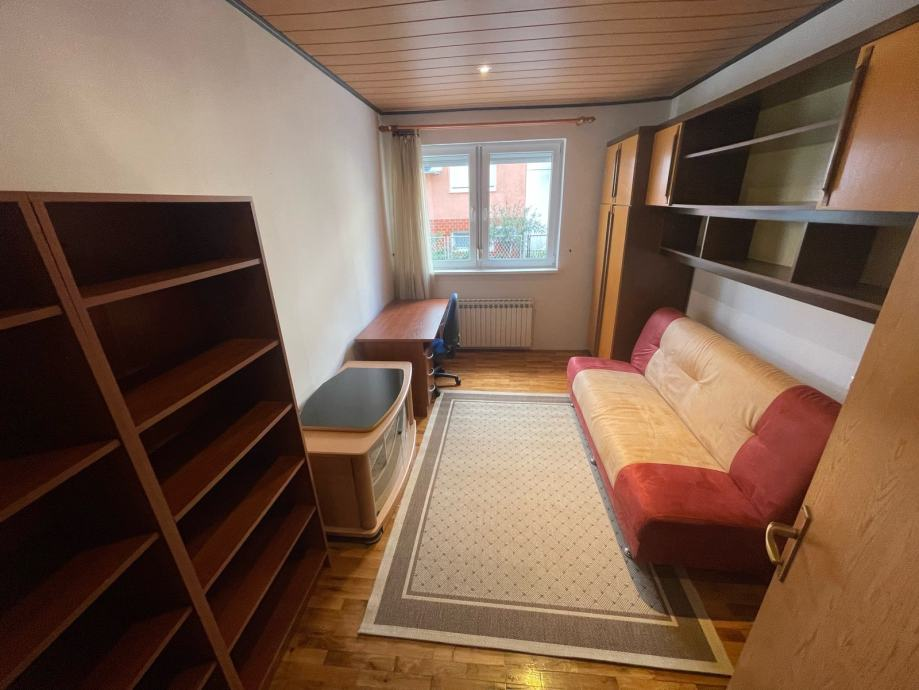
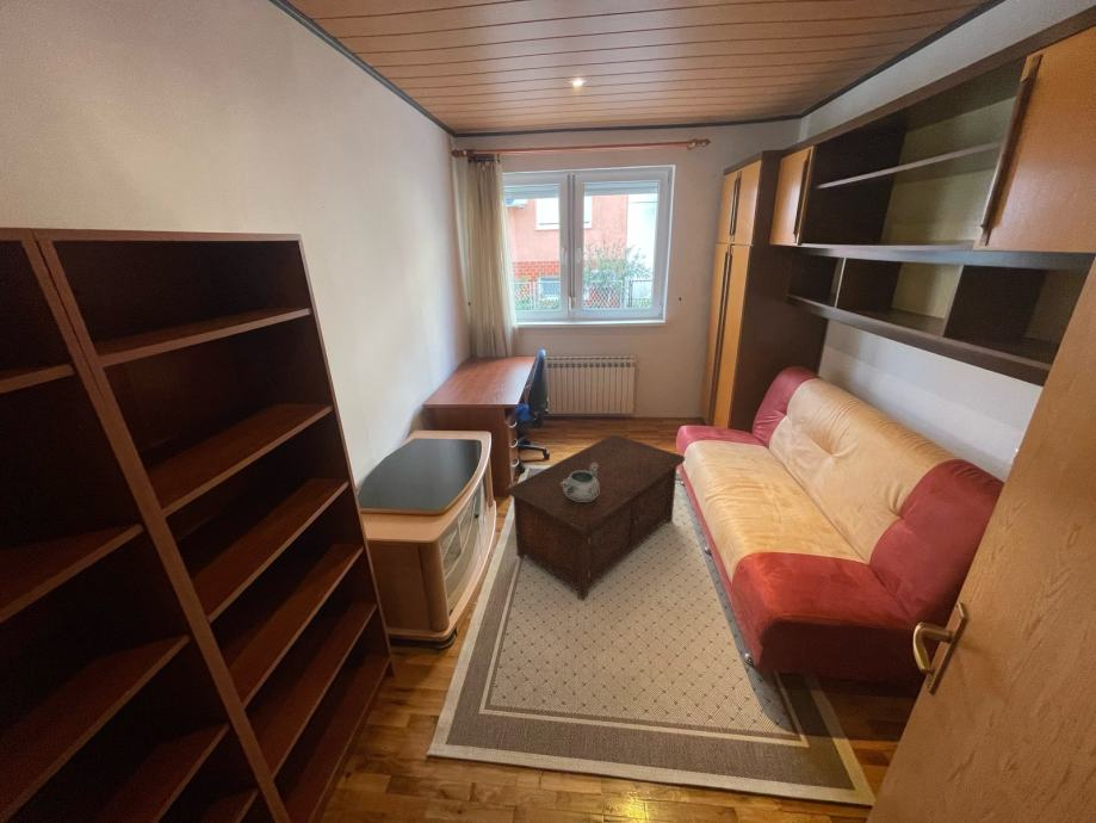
+ cabinet [506,433,686,601]
+ decorative bowl [561,463,599,501]
